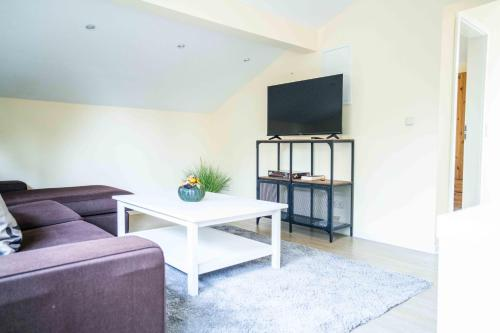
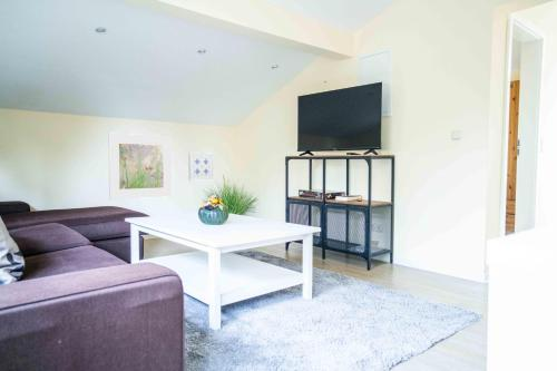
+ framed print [107,131,173,201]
+ wall art [188,152,215,182]
